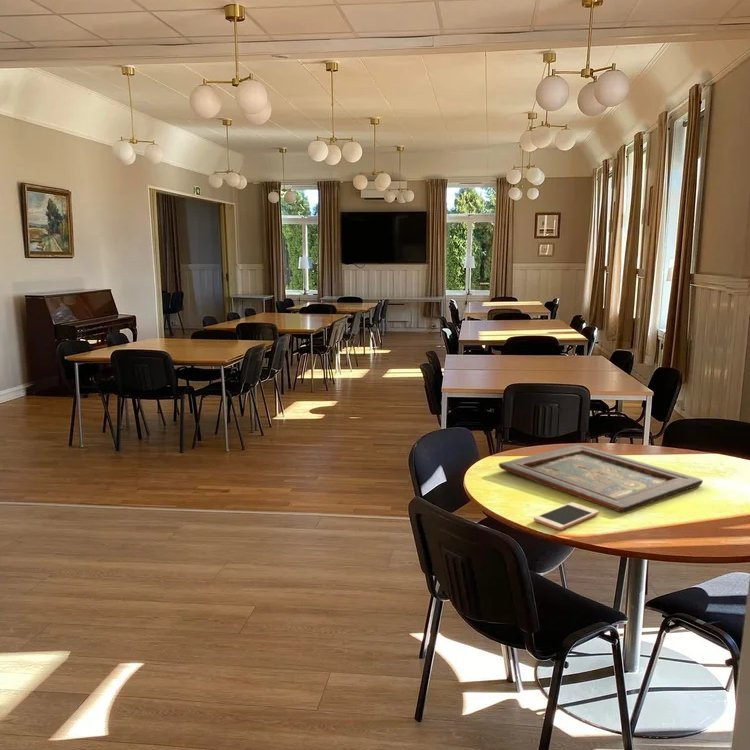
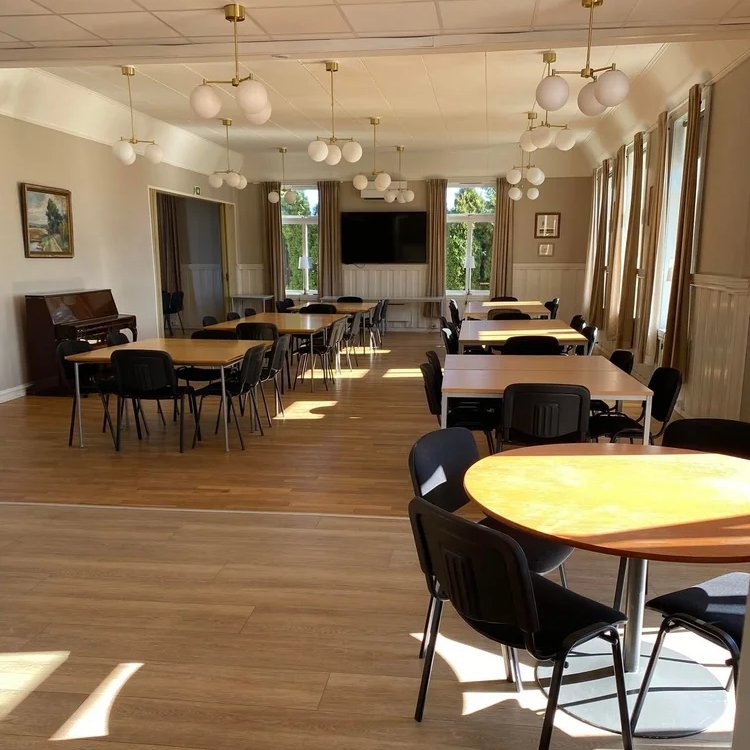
- religious icon [498,444,704,513]
- cell phone [533,501,600,531]
